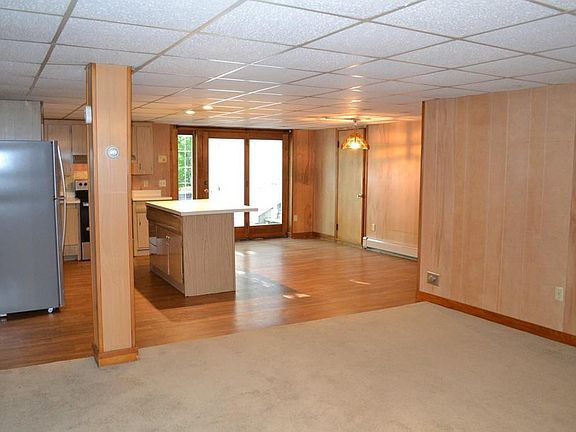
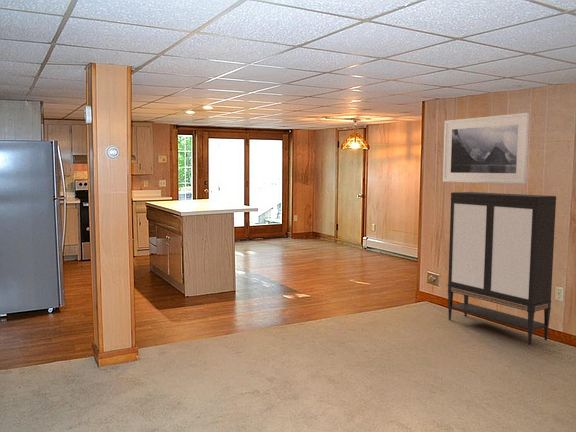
+ storage cabinet [446,191,558,346]
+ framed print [442,112,530,185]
